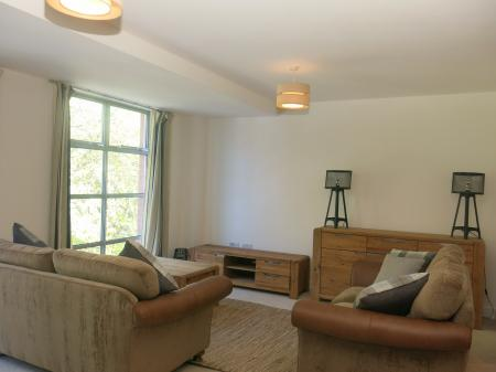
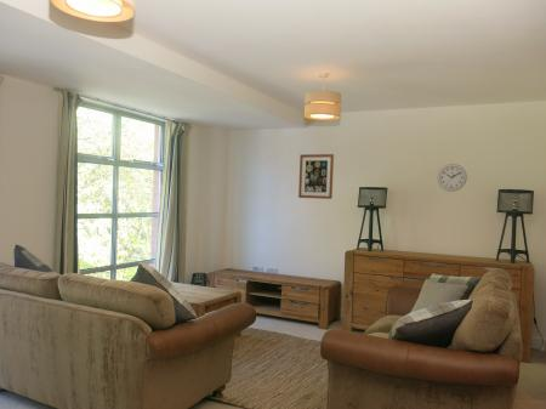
+ wall art [297,153,335,200]
+ wall clock [437,163,468,193]
